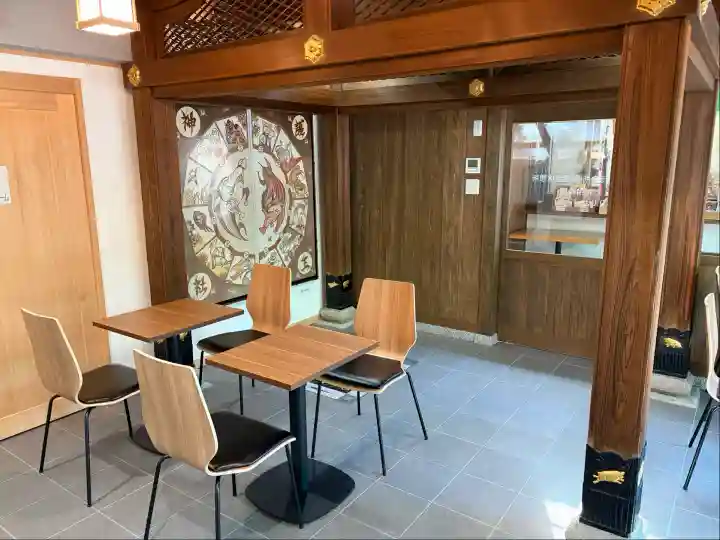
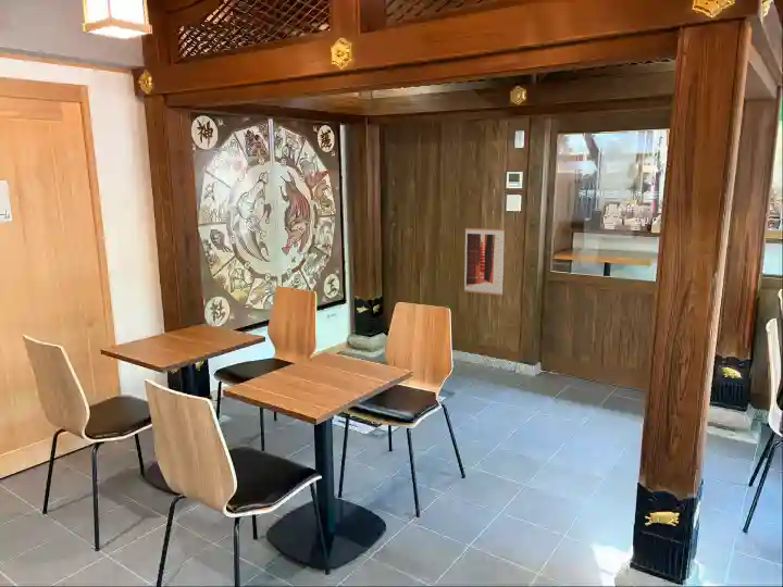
+ wall art [463,227,506,297]
